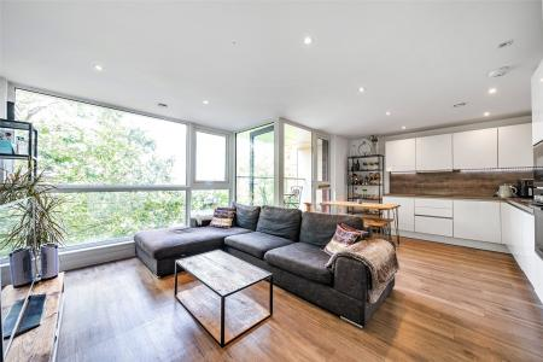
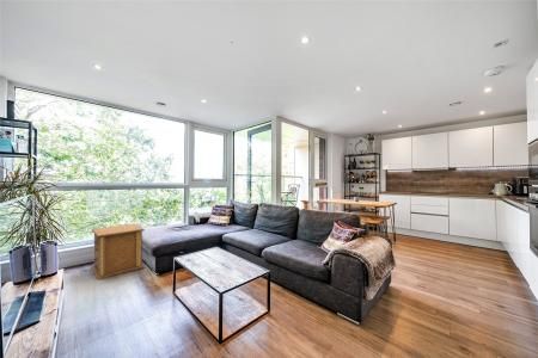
+ side table [91,223,146,280]
